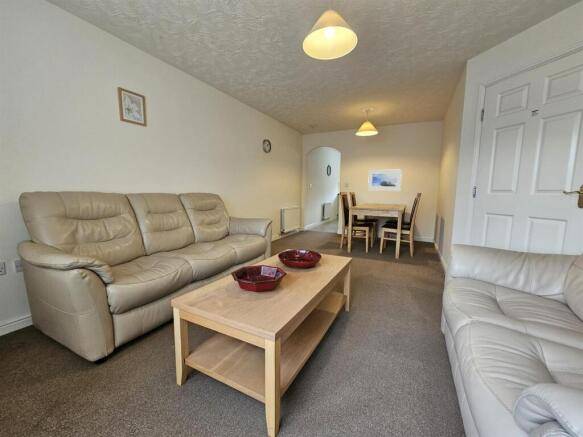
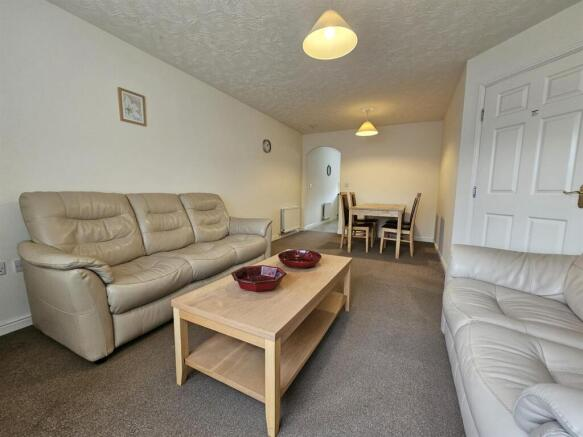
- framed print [367,168,403,192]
